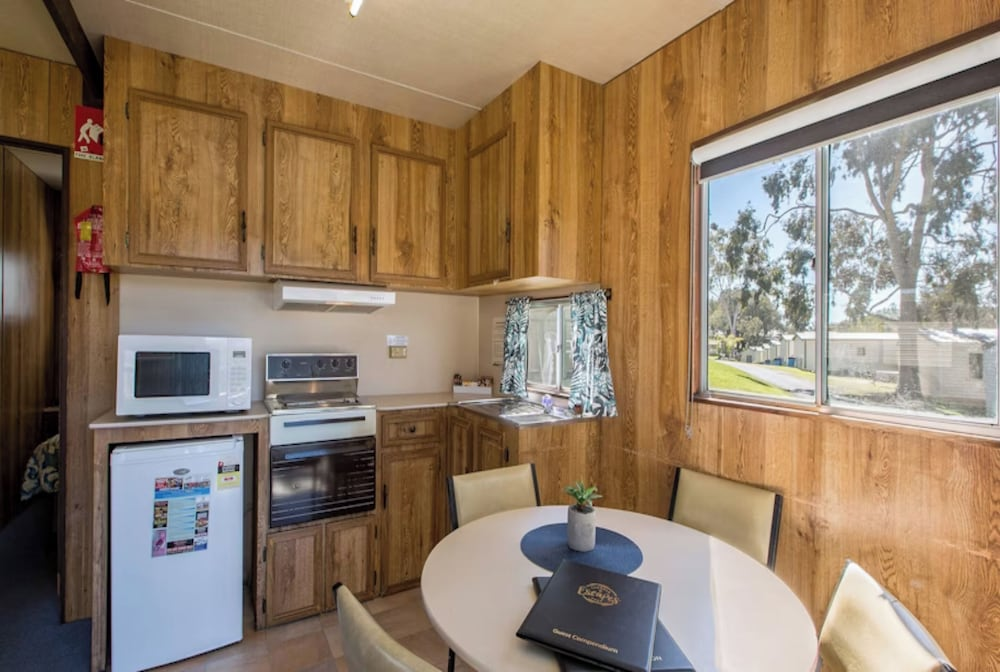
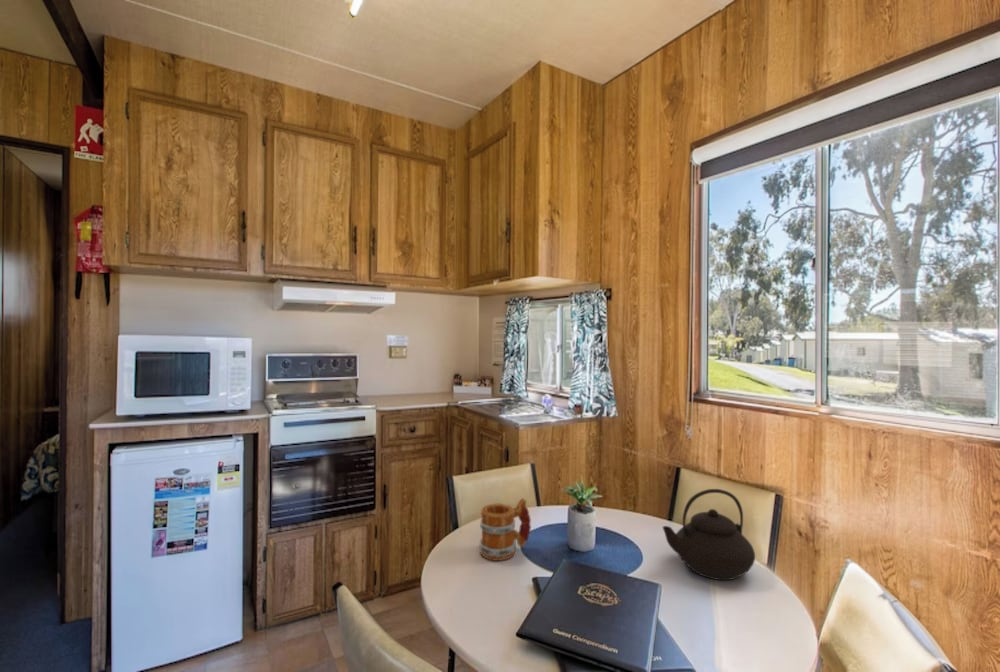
+ mug [478,497,532,562]
+ teapot [662,488,756,581]
